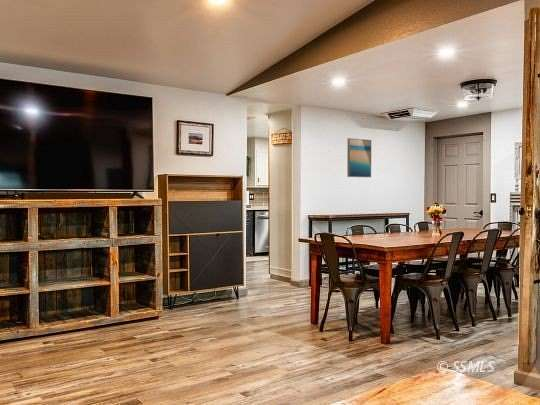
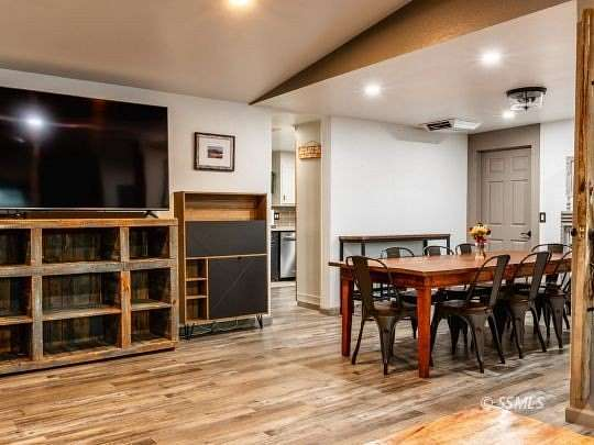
- wall art [346,137,372,178]
